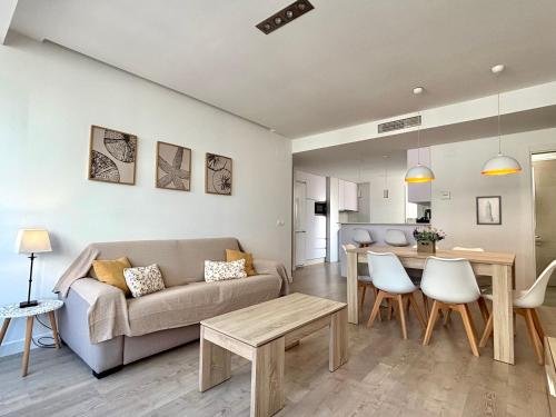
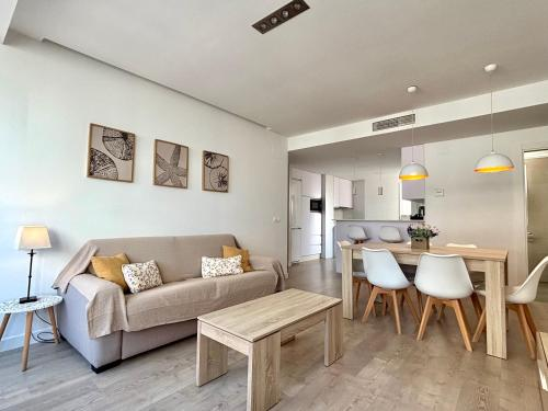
- wall art [475,195,503,226]
